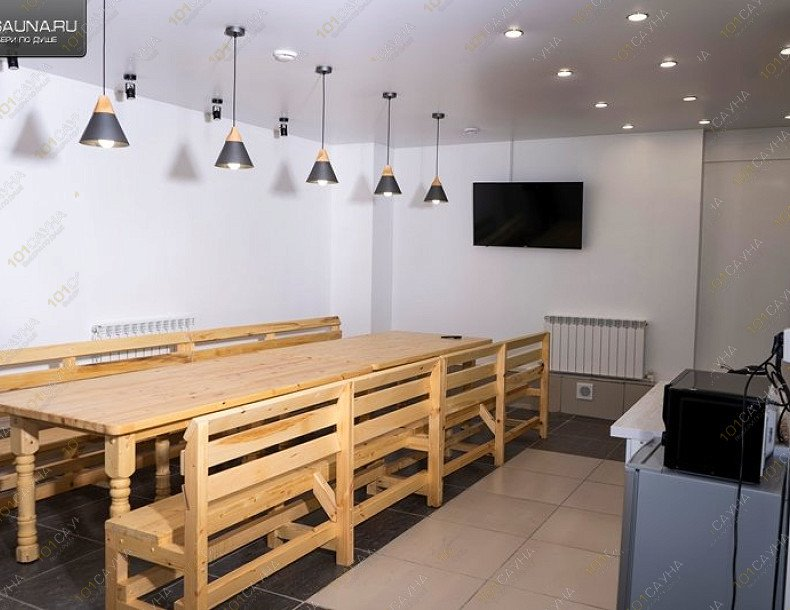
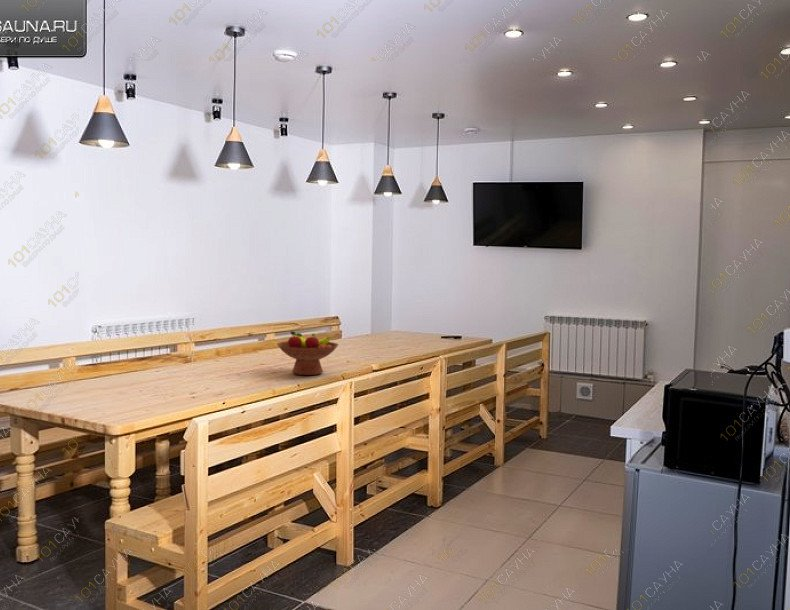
+ fruit bowl [276,330,340,376]
